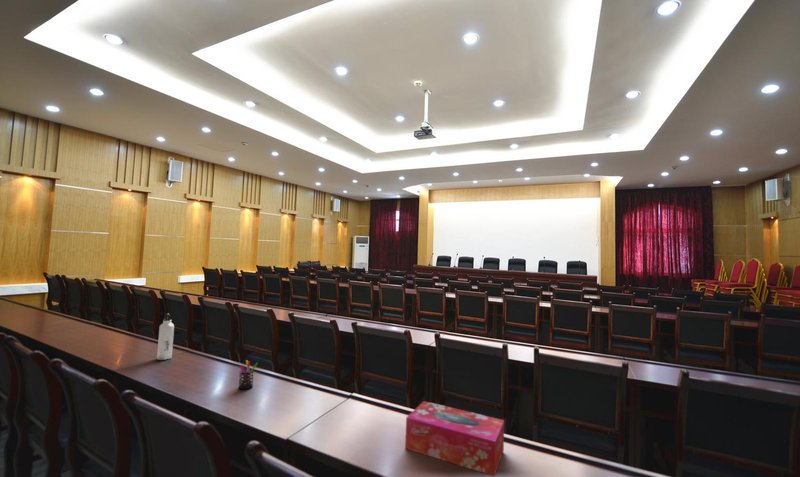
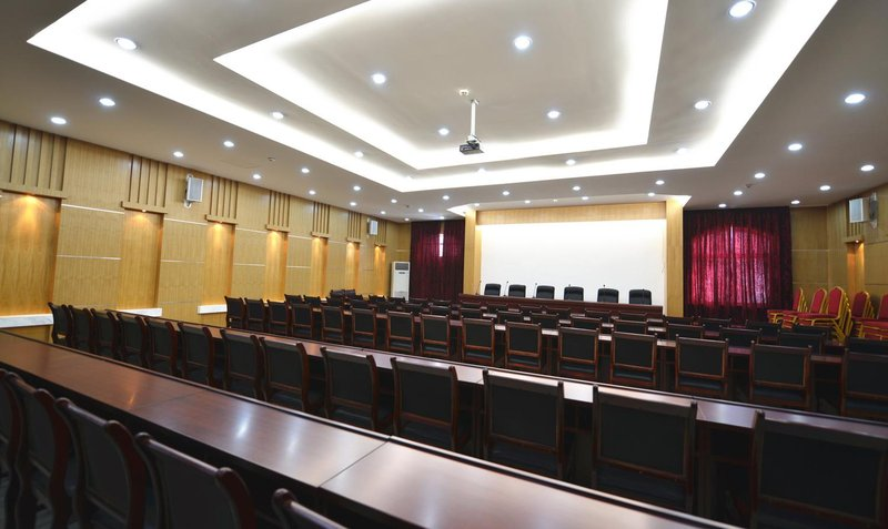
- tissue box [404,400,505,477]
- pen holder [238,359,259,391]
- water bottle [156,313,175,361]
